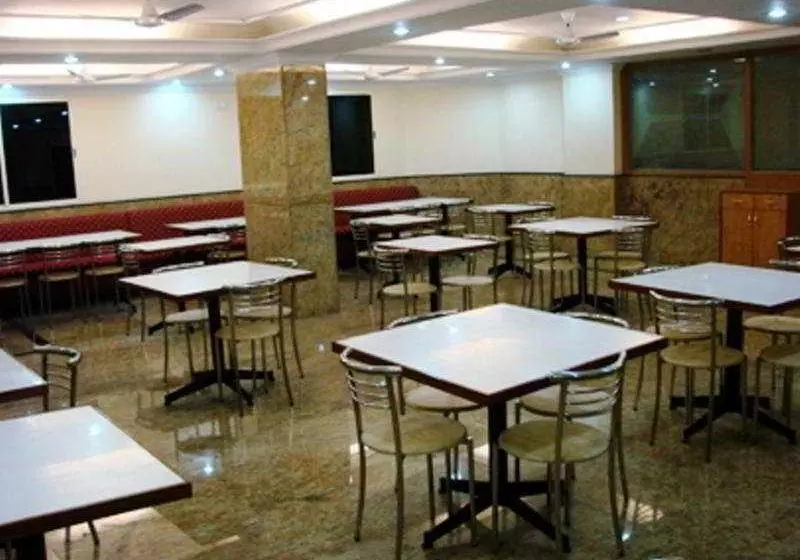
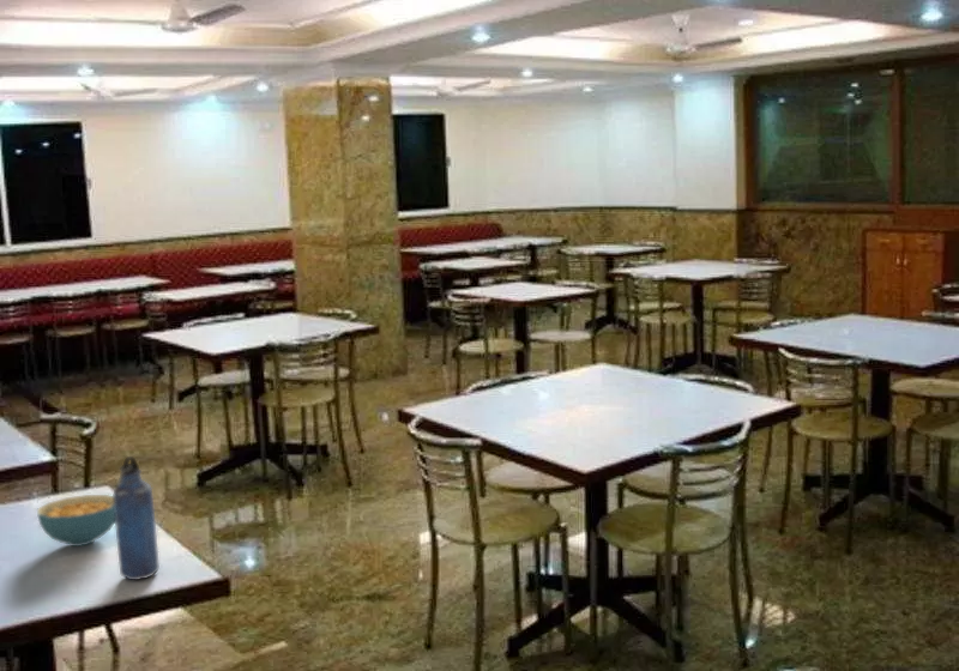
+ water bottle [111,455,161,581]
+ cereal bowl [36,494,115,548]
